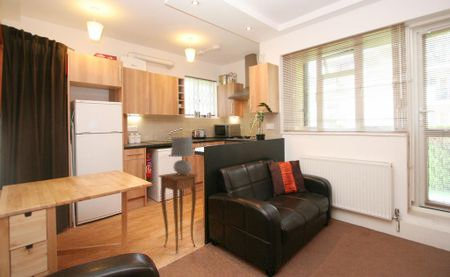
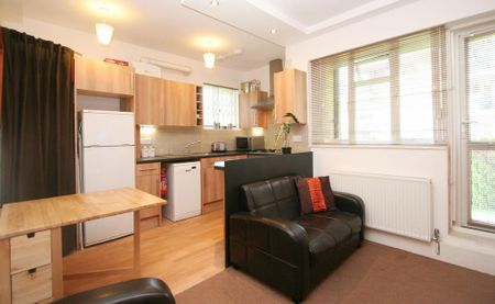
- side table [158,172,199,255]
- table lamp [170,136,195,176]
